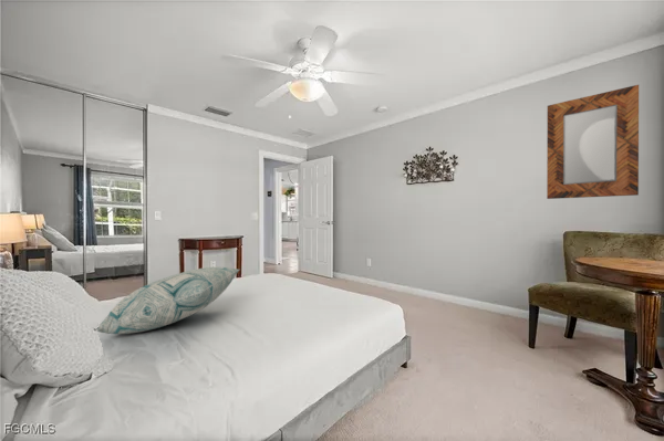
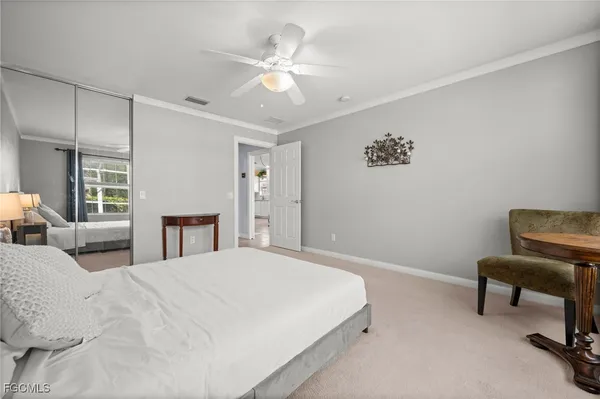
- decorative pillow [95,266,240,335]
- home mirror [546,84,640,200]
